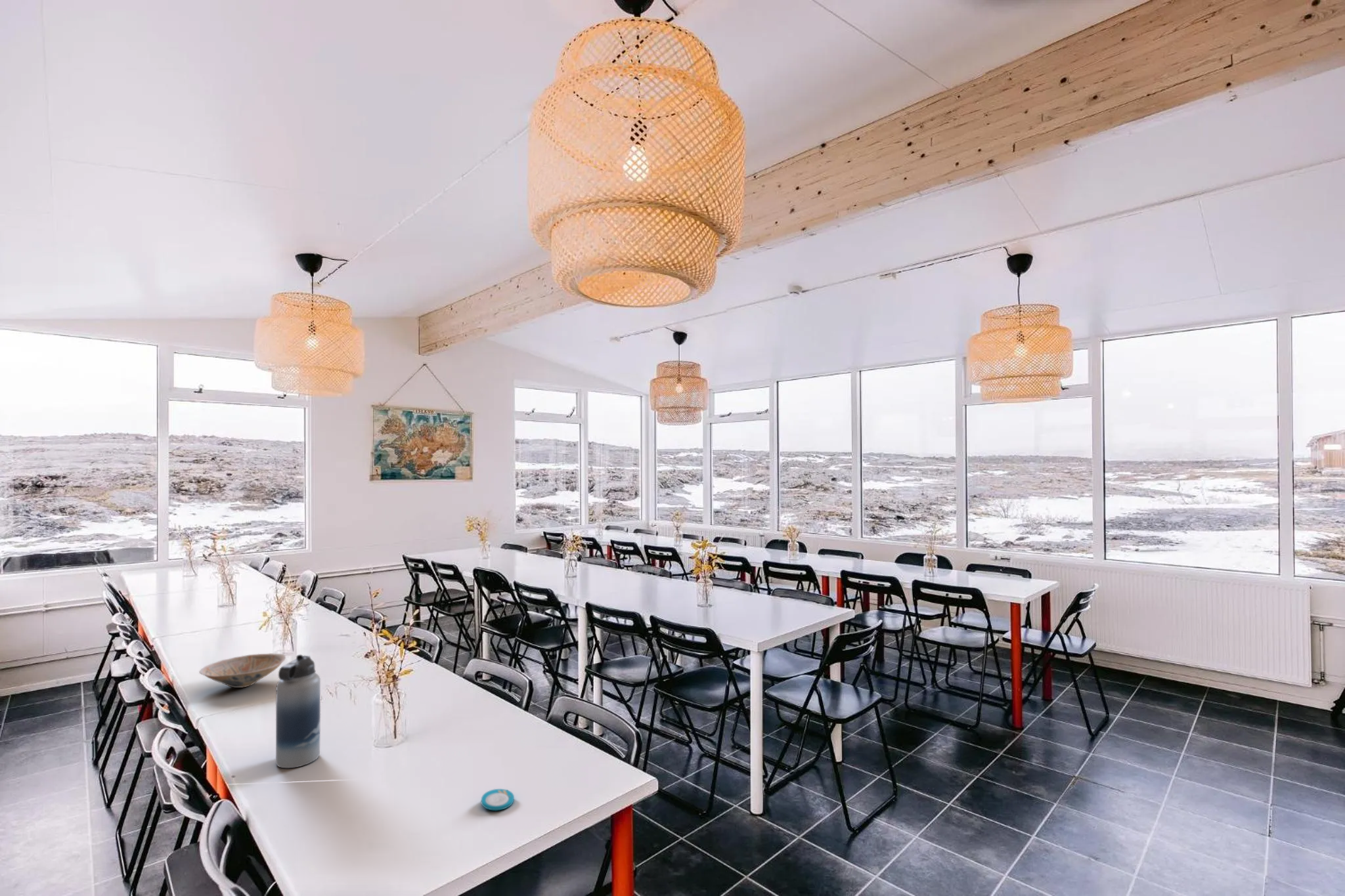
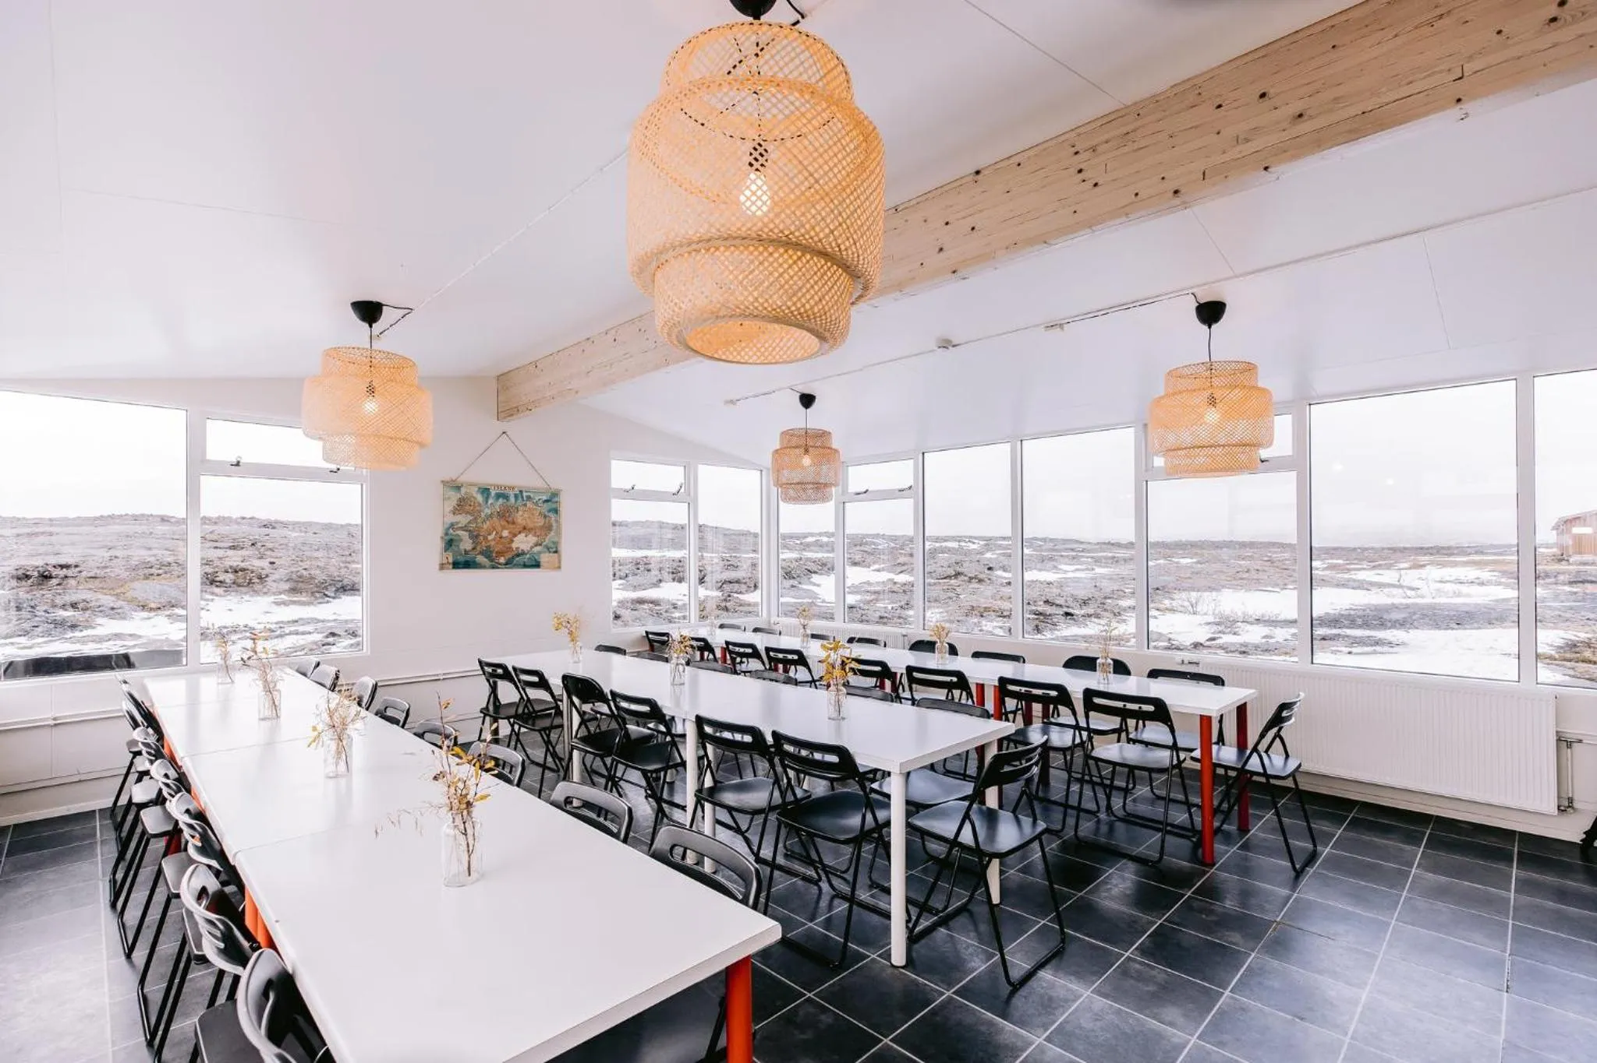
- plate [481,788,515,811]
- bowl [198,652,286,689]
- water bottle [275,654,321,769]
